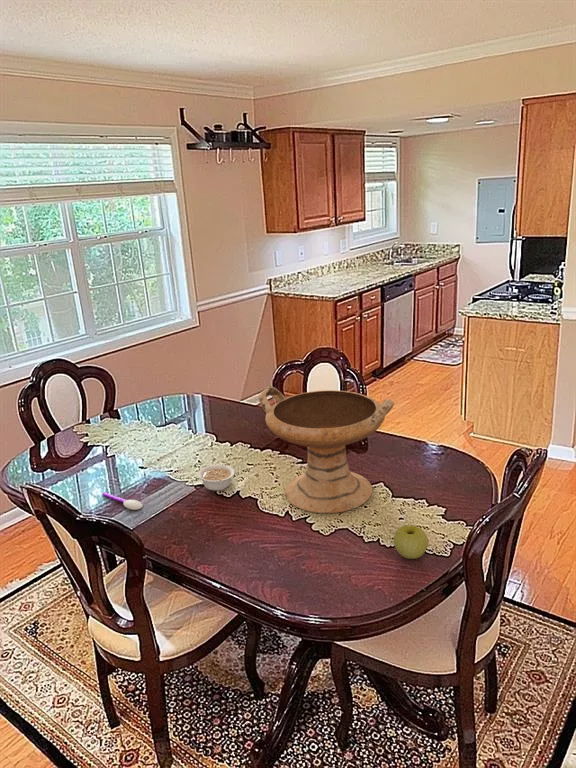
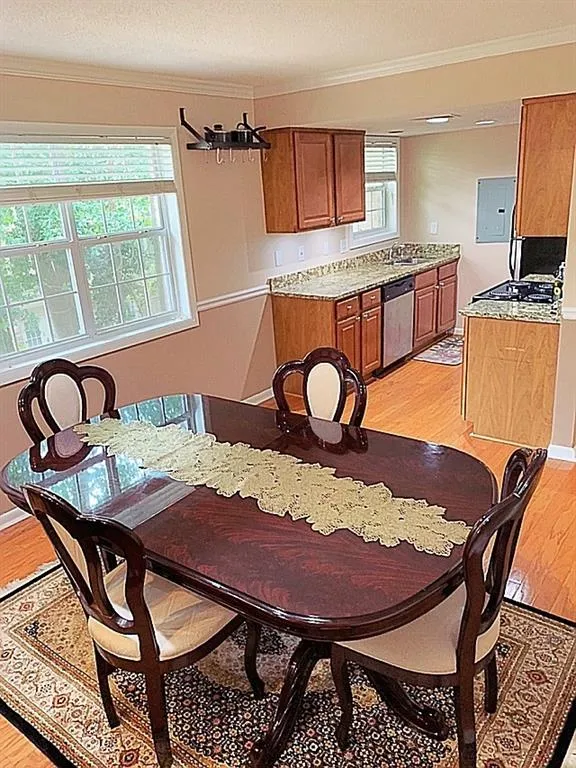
- spoon [101,491,144,511]
- legume [197,464,236,492]
- decorative bowl [258,386,395,514]
- apple [393,524,429,560]
